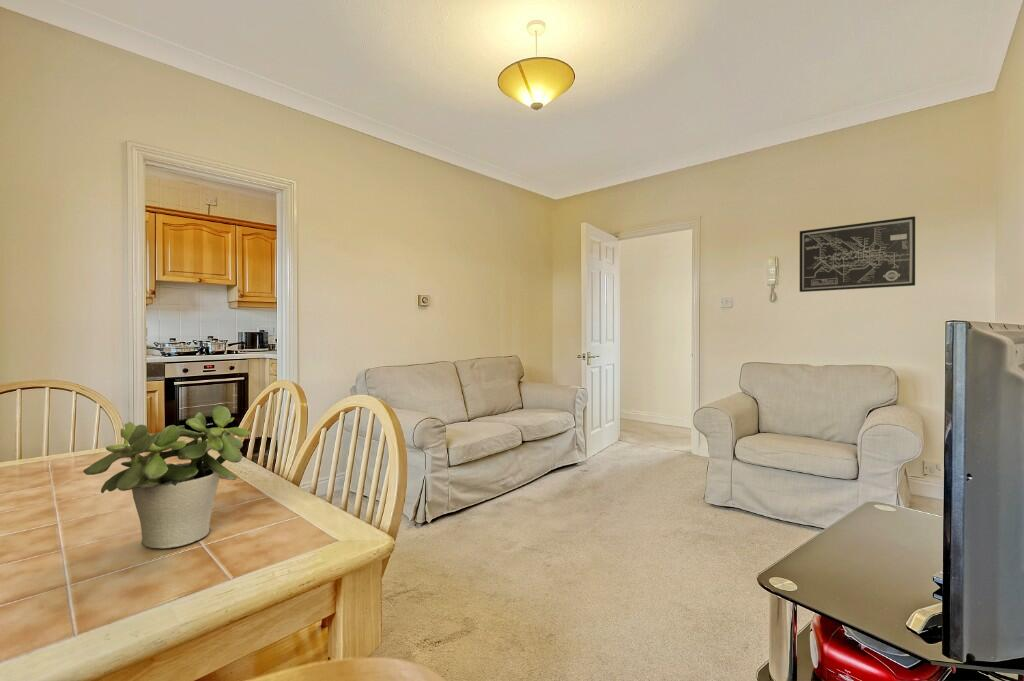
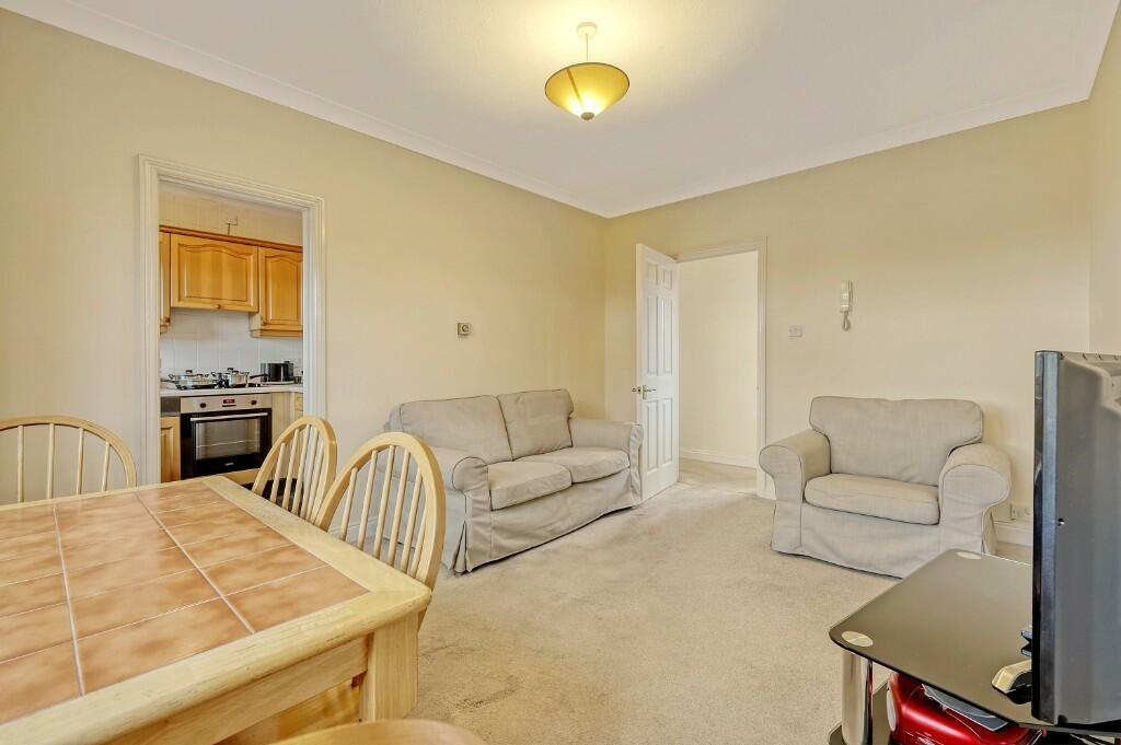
- wall art [799,215,916,293]
- potted plant [82,405,252,549]
